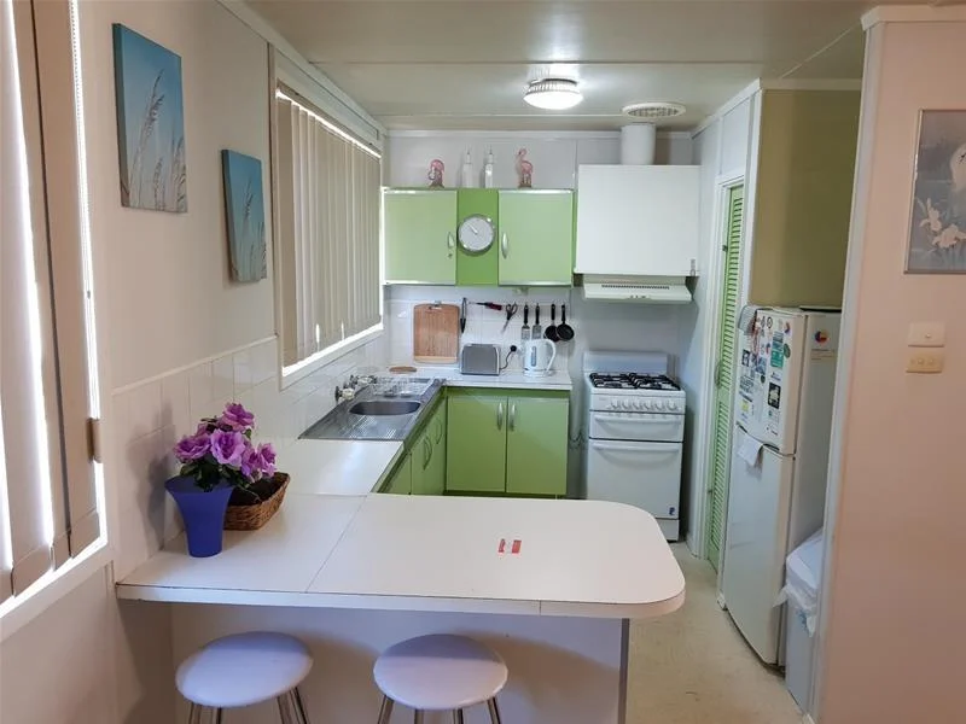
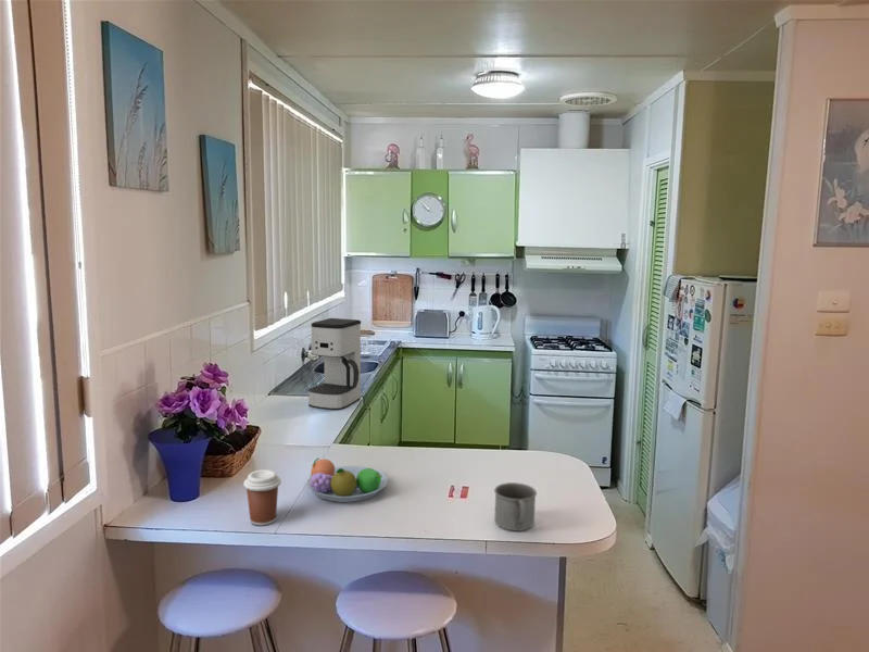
+ mug [493,481,538,531]
+ coffee maker [307,317,362,411]
+ coffee cup [242,468,282,527]
+ fruit bowl [305,457,390,503]
